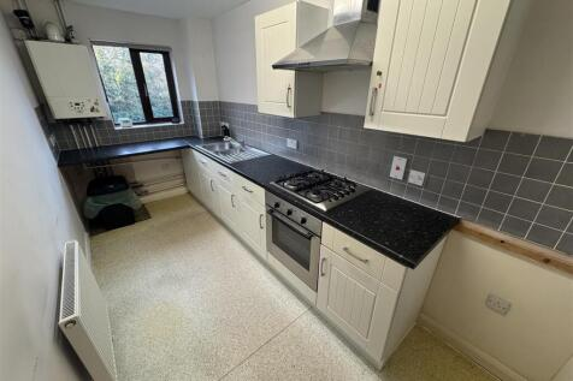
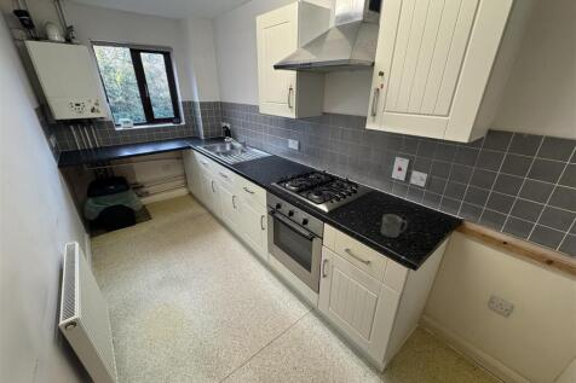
+ mug [380,213,409,239]
